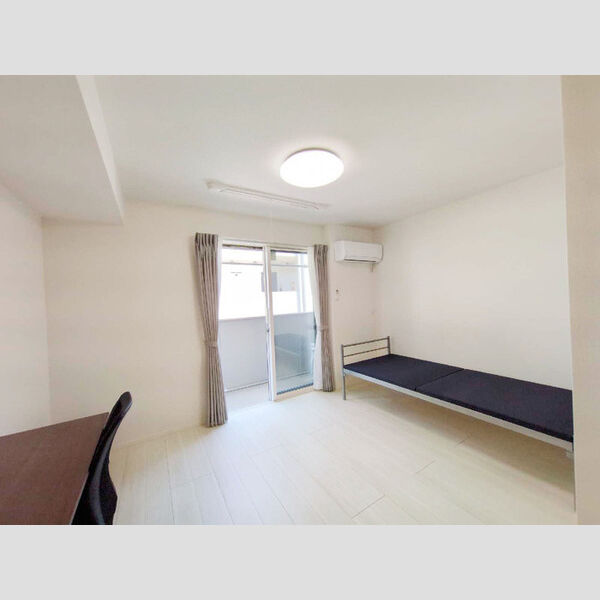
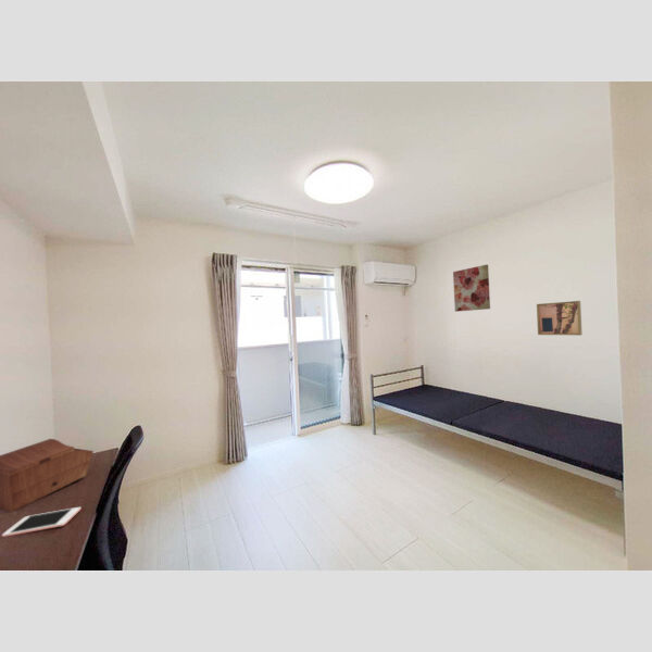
+ wall art [536,300,584,336]
+ cell phone [1,506,82,538]
+ sewing box [0,438,95,513]
+ wall art [452,263,491,313]
